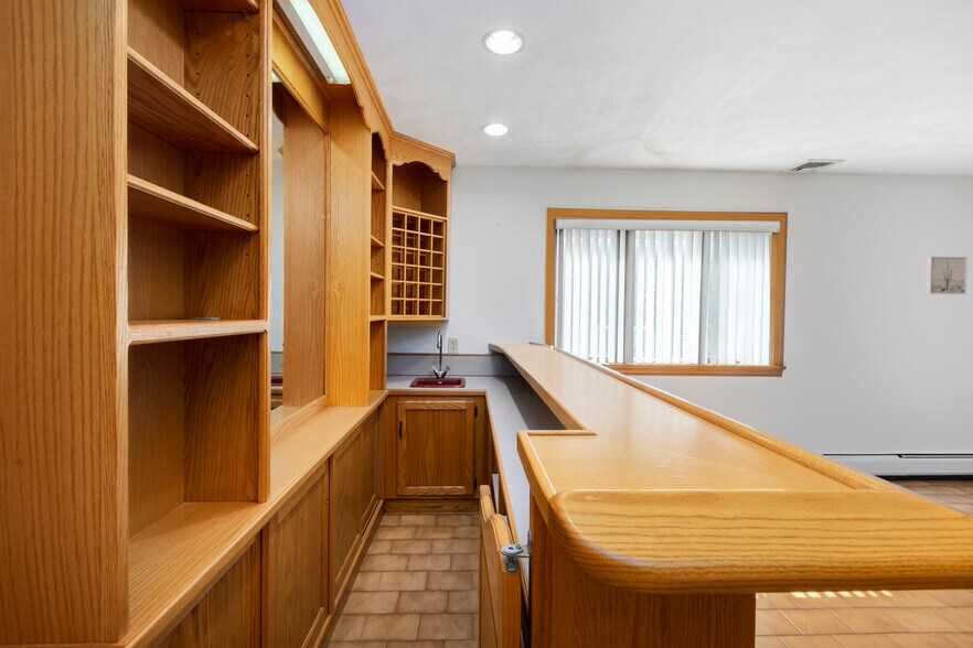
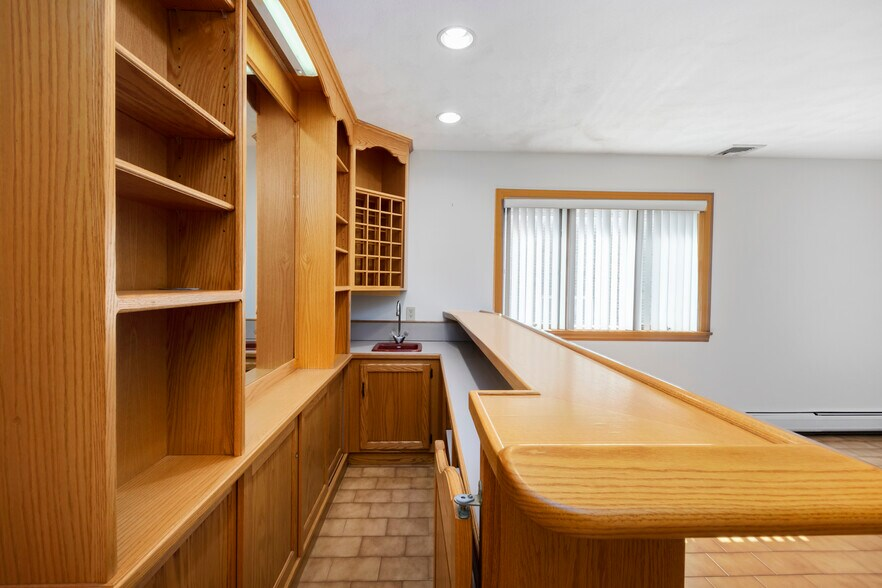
- wall art [924,256,969,295]
